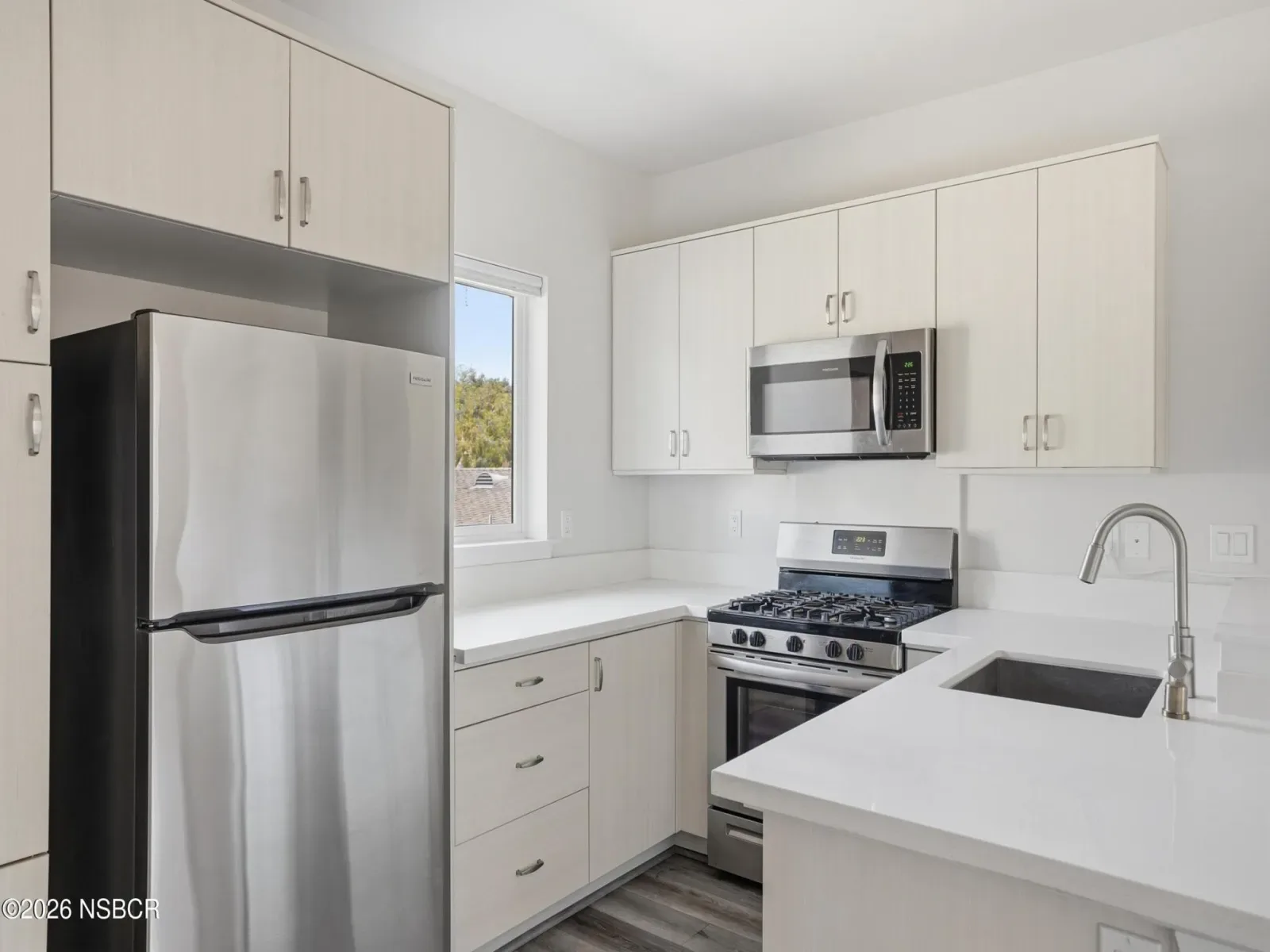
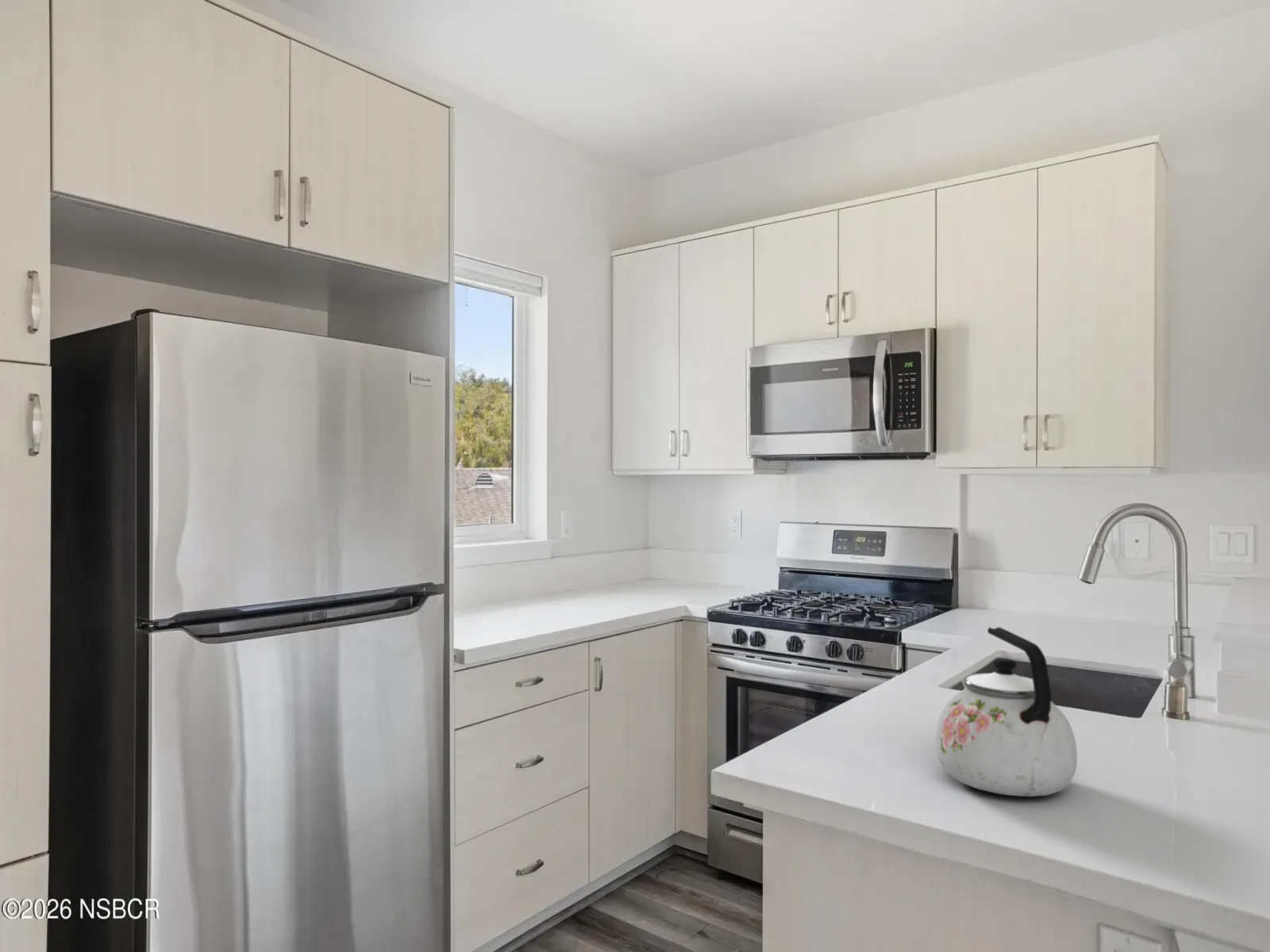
+ kettle [935,627,1078,797]
